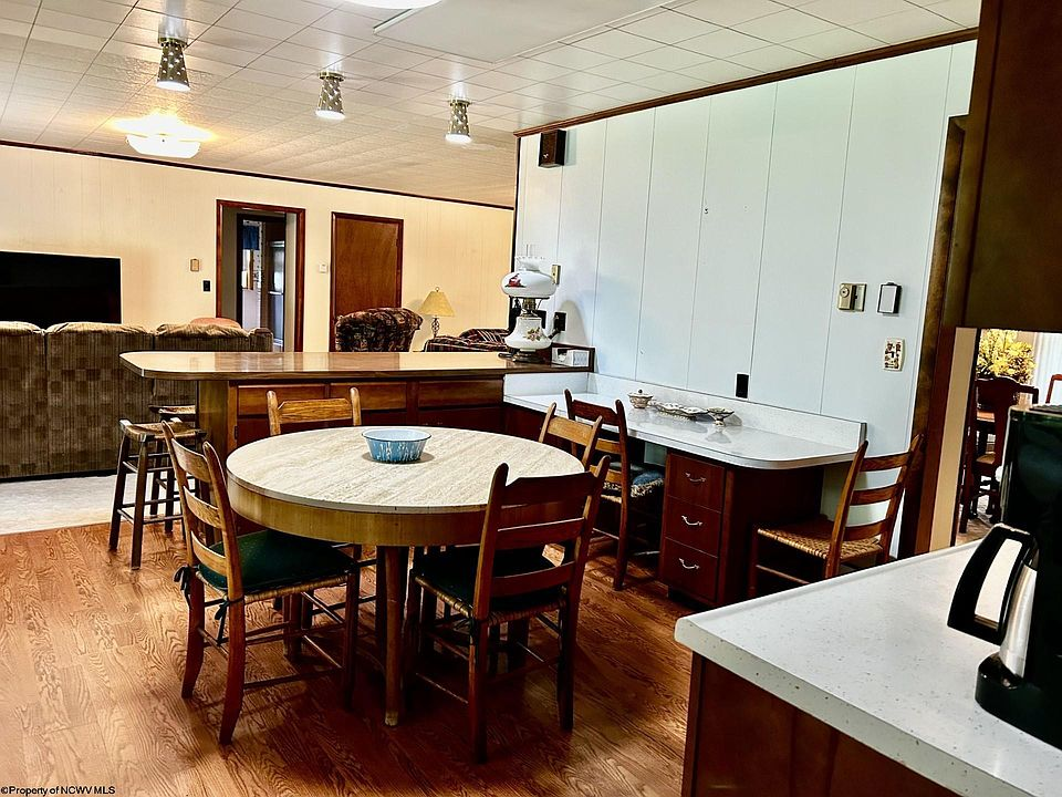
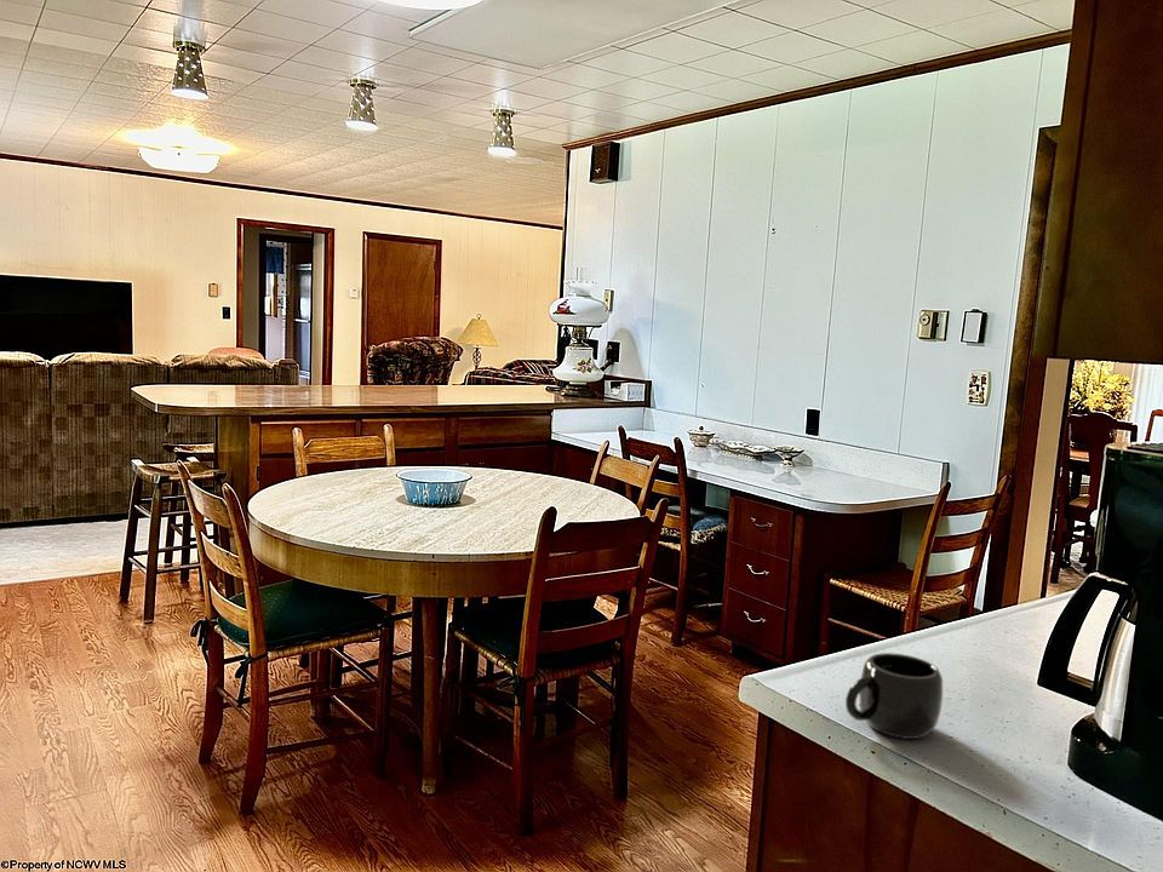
+ mug [844,652,944,740]
